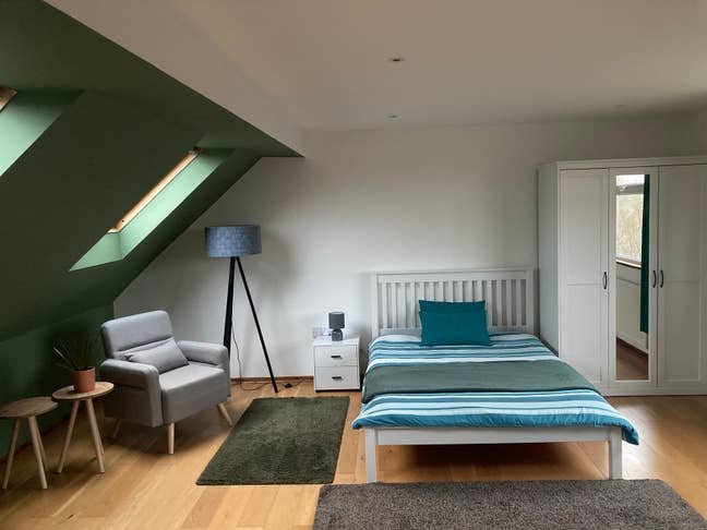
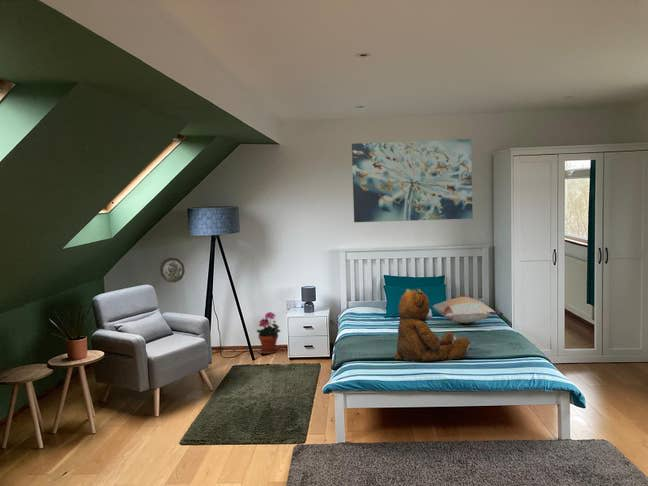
+ teddy bear [394,288,471,362]
+ wall art [351,138,474,223]
+ decorative pillow [431,296,504,324]
+ potted plant [256,311,281,355]
+ decorative plate [159,257,186,284]
